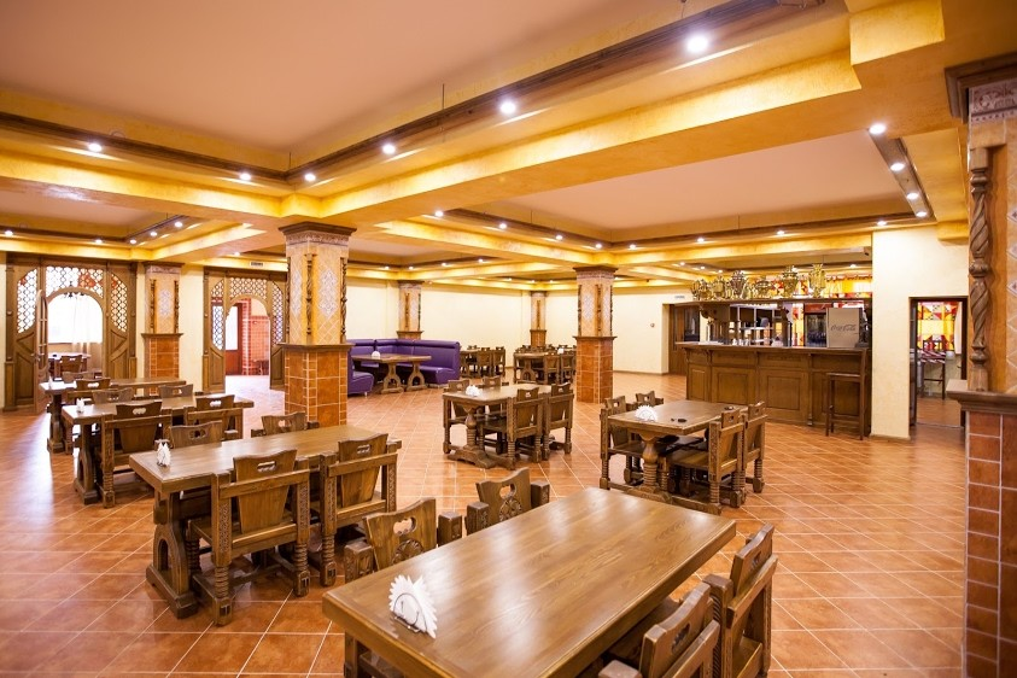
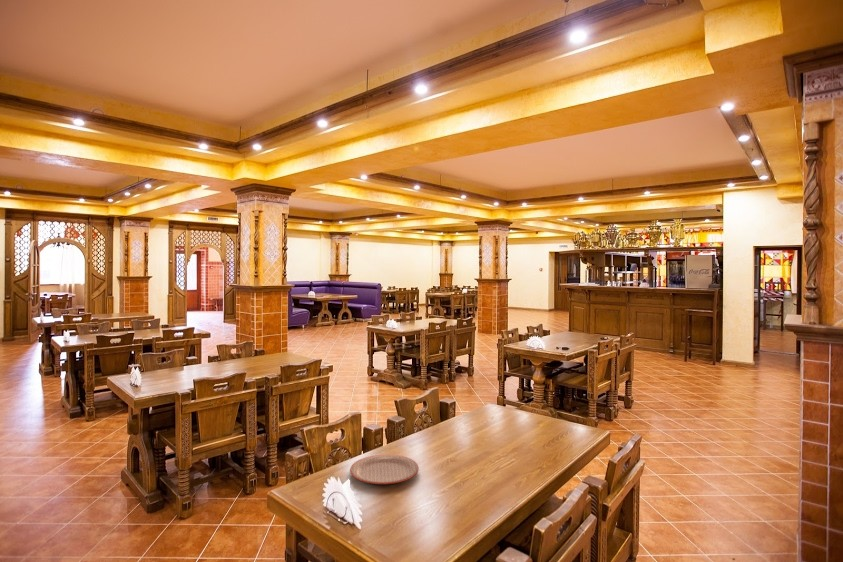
+ plate [349,454,420,485]
